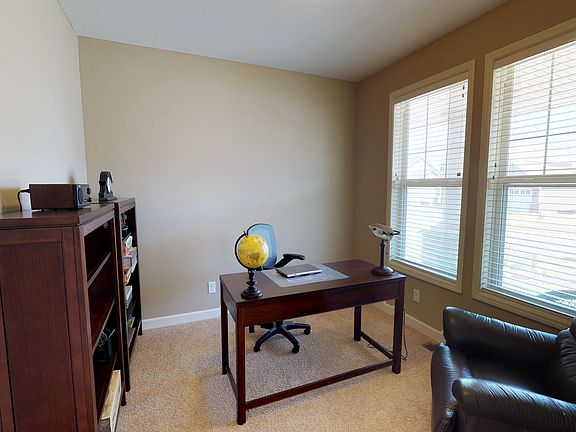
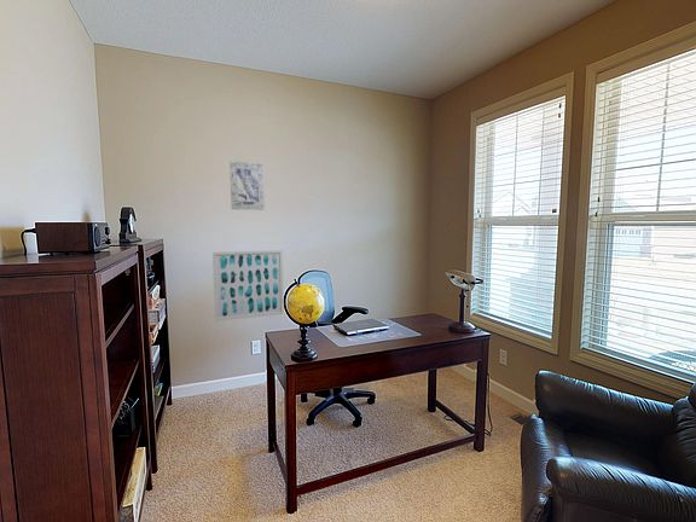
+ wall art [228,160,266,211]
+ wall art [211,249,285,323]
